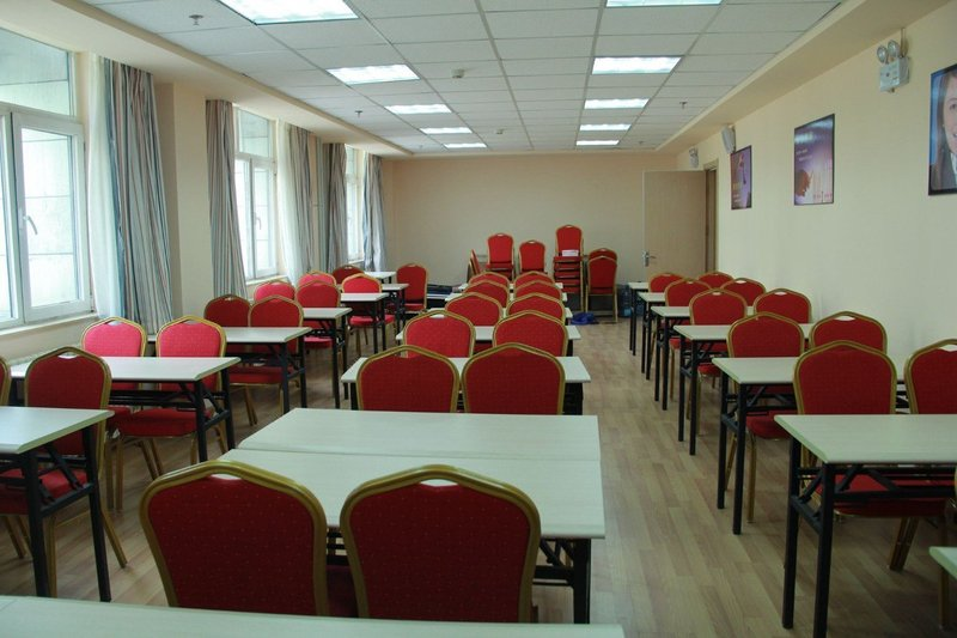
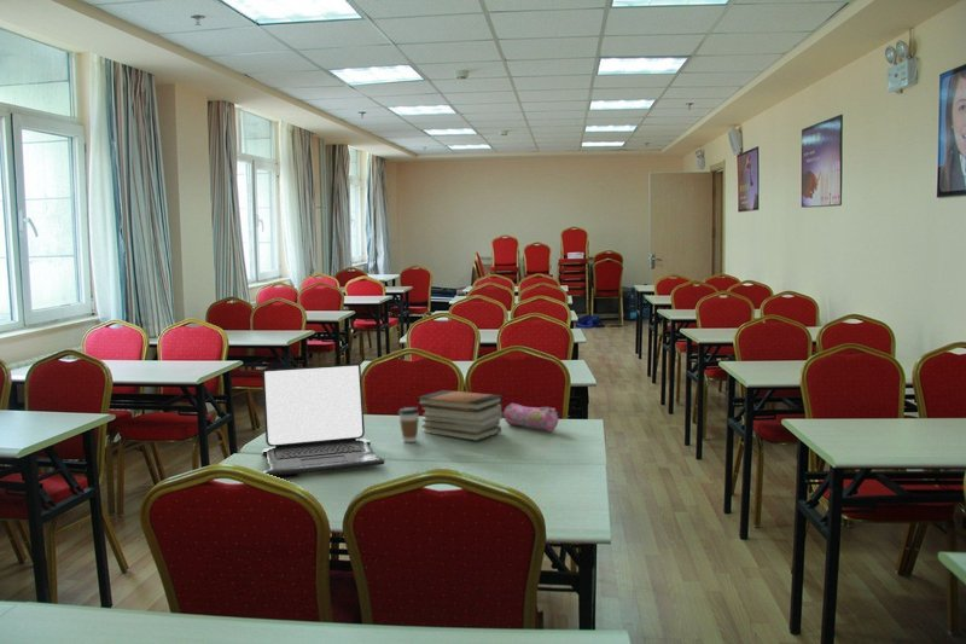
+ laptop [261,362,386,477]
+ pencil case [502,402,563,433]
+ coffee cup [397,406,420,443]
+ book stack [417,389,504,442]
